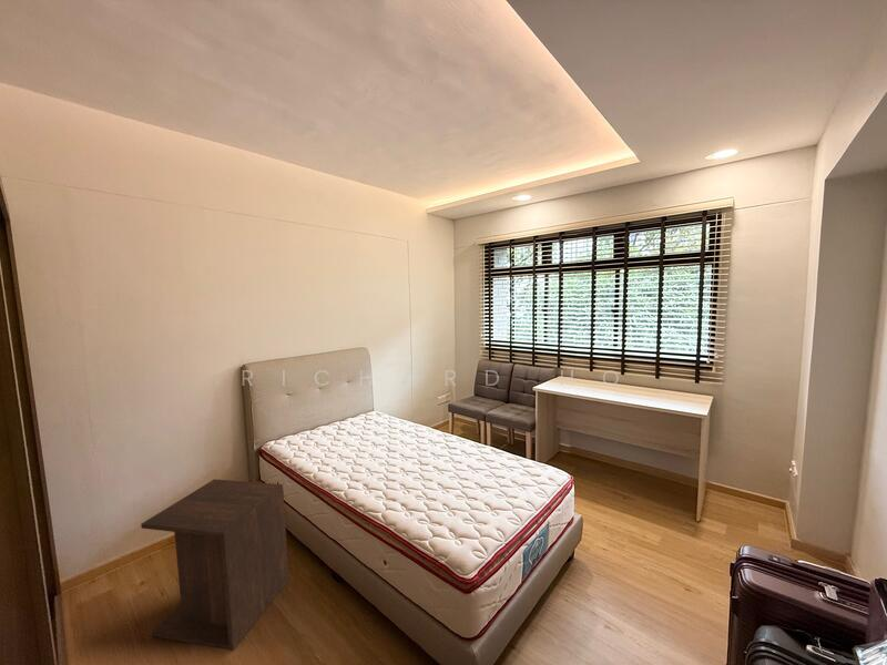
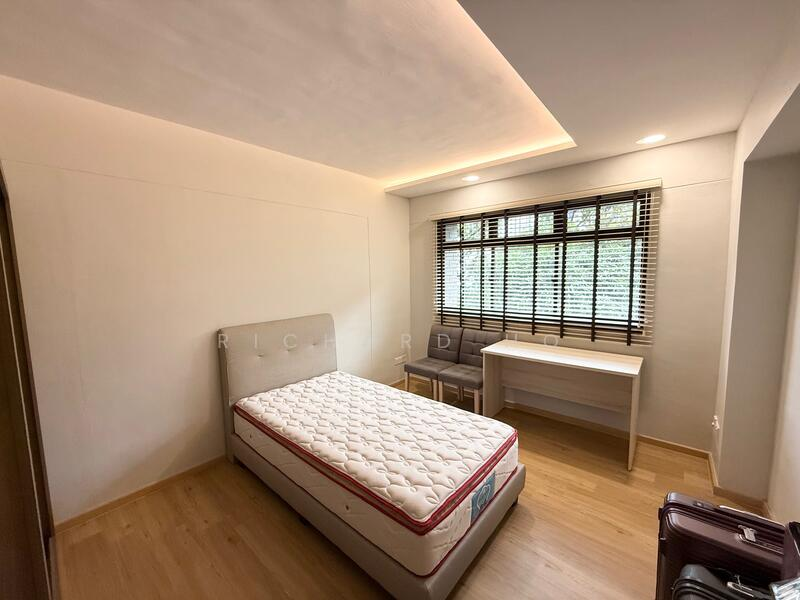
- nightstand [140,478,289,652]
